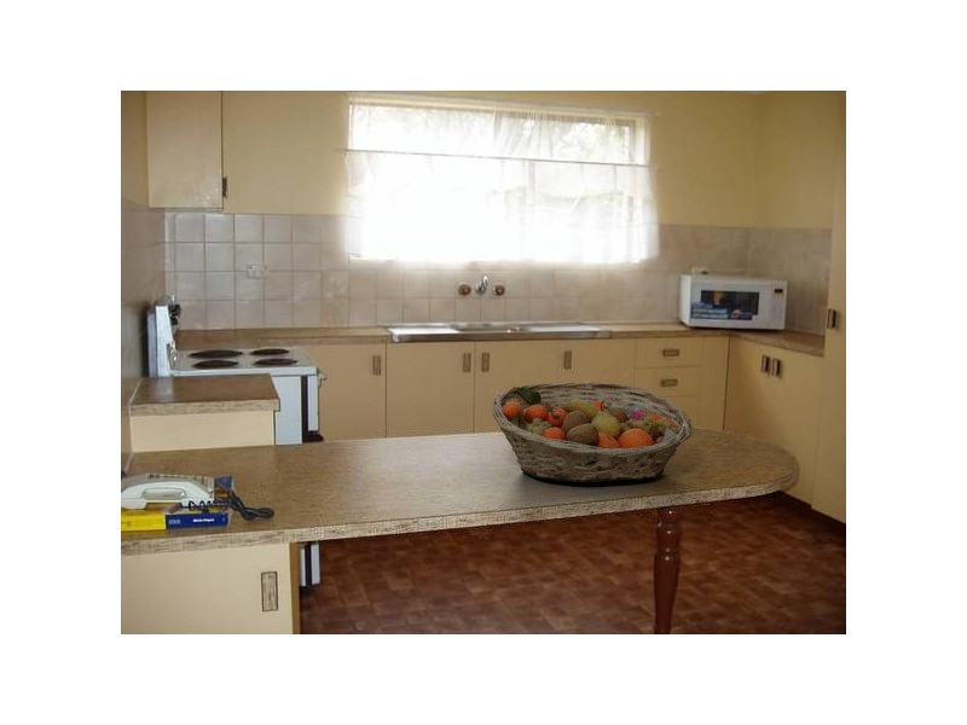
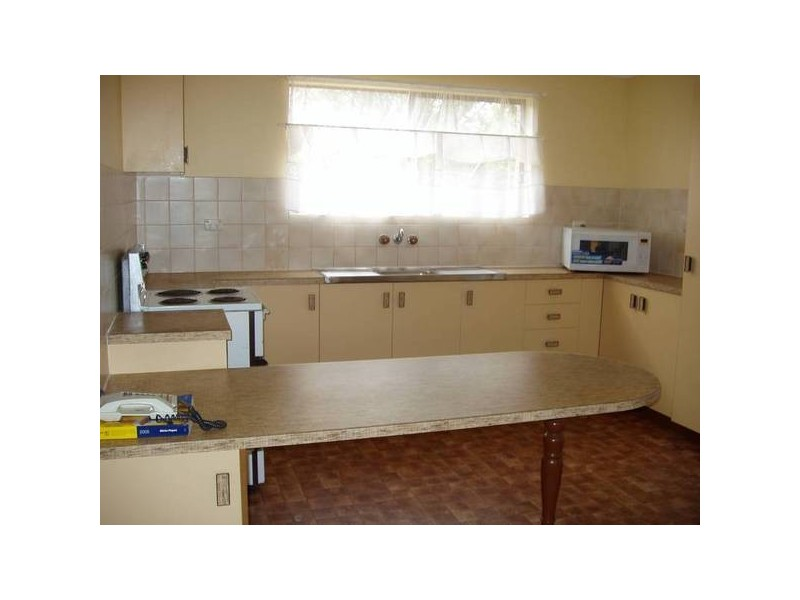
- fruit basket [491,381,694,483]
